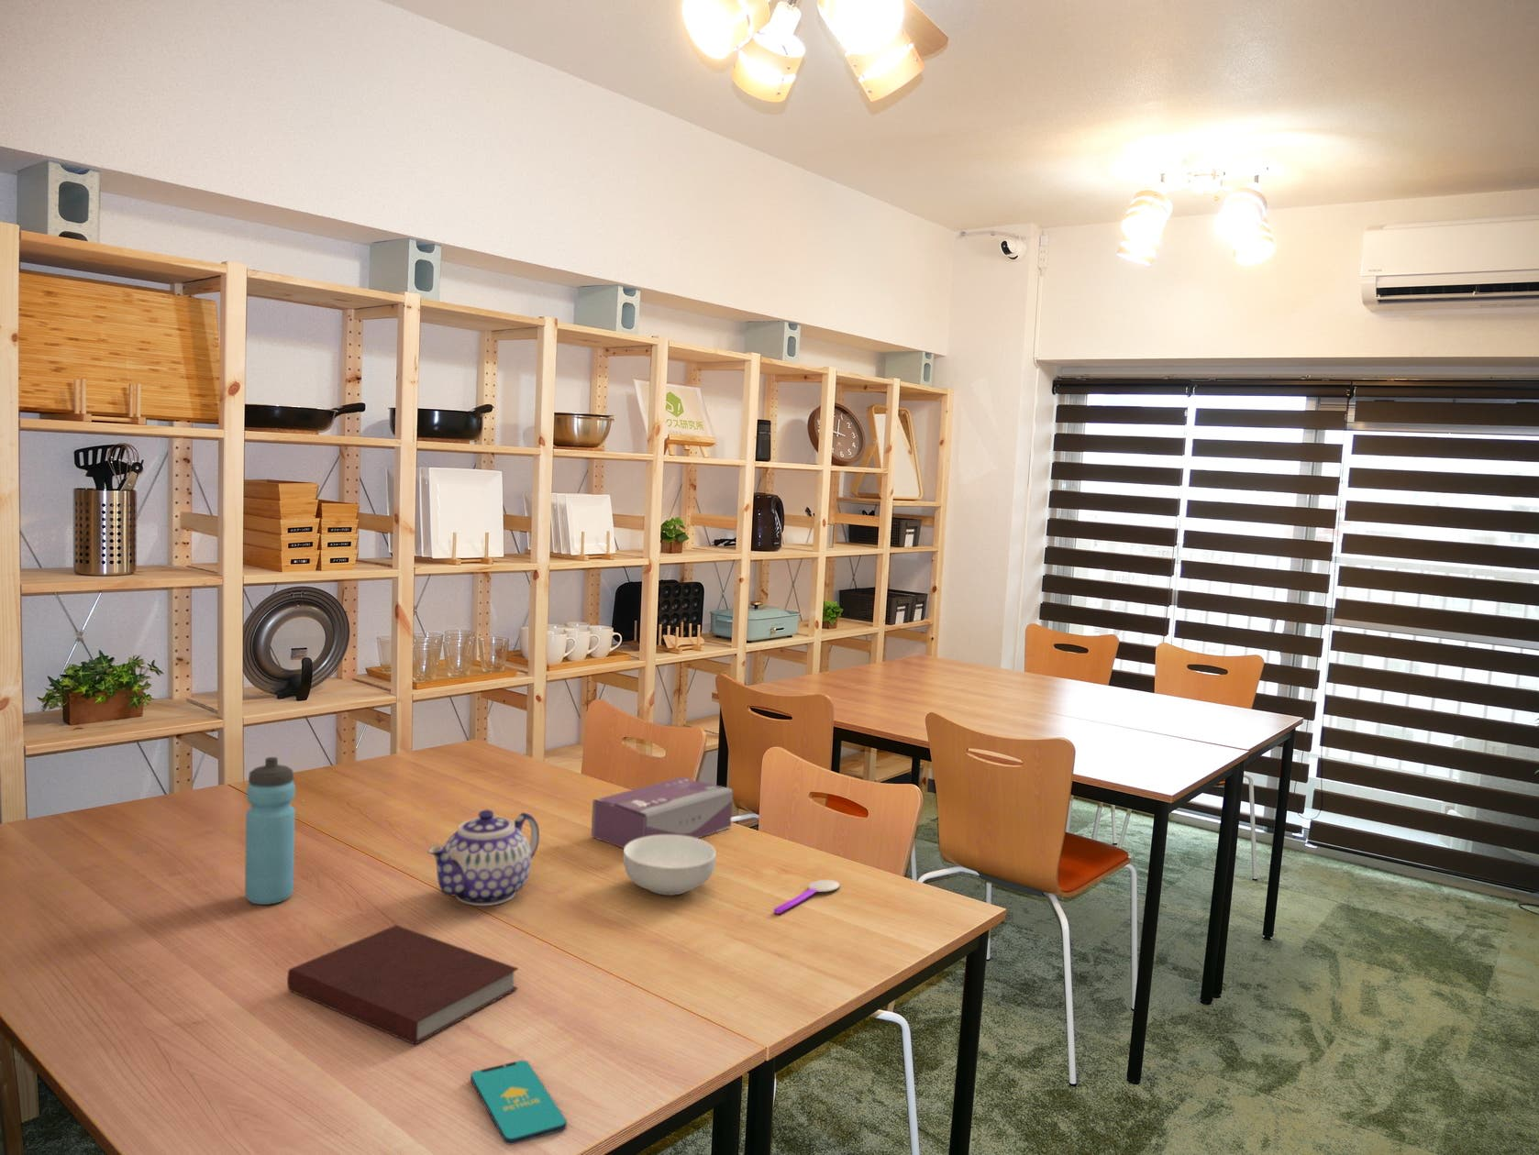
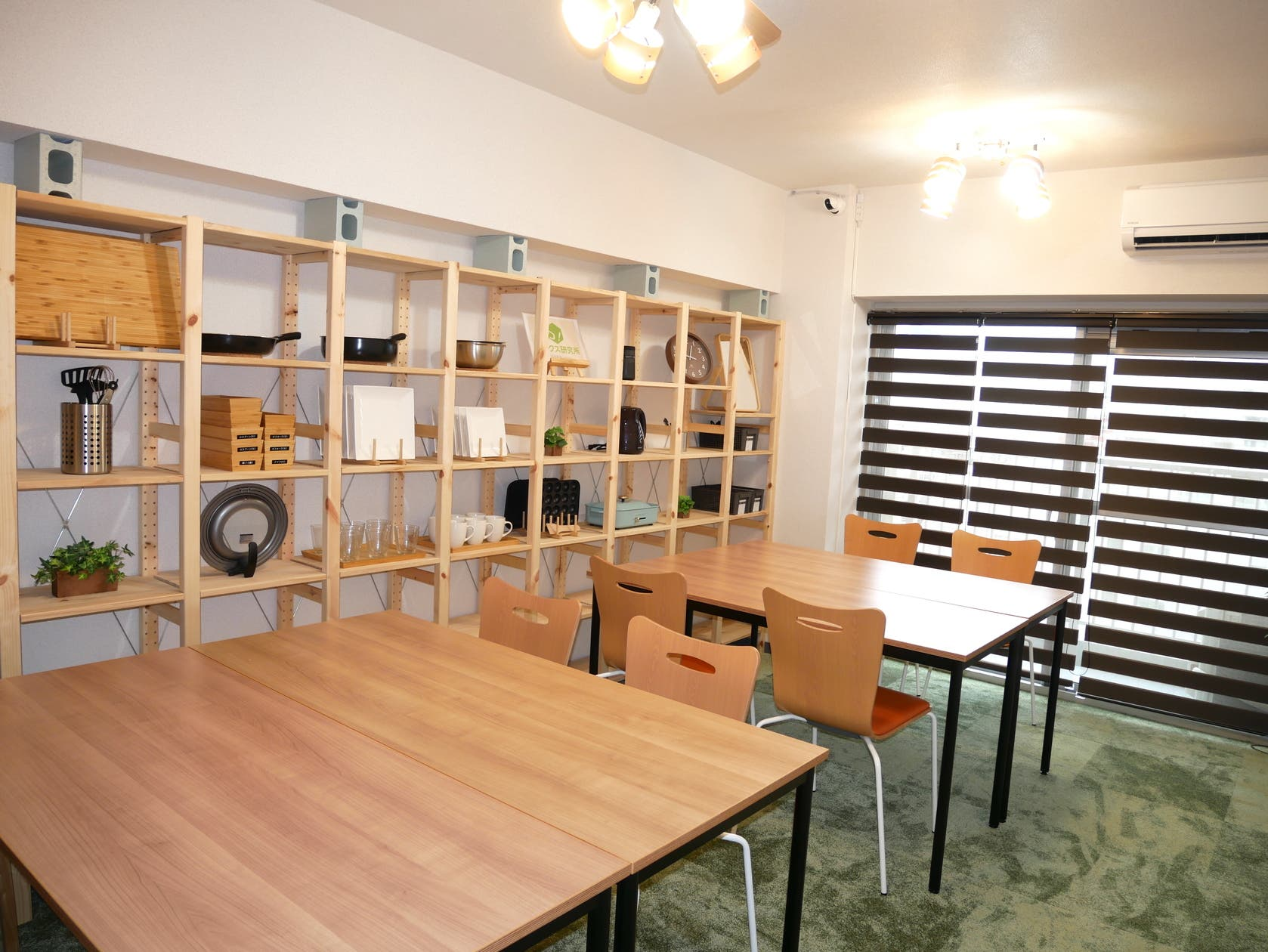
- tissue box [591,775,734,849]
- cereal bowl [621,835,717,897]
- teapot [426,808,540,906]
- spoon [772,880,841,914]
- smartphone [470,1059,568,1145]
- water bottle [244,756,296,905]
- notebook [286,924,519,1046]
